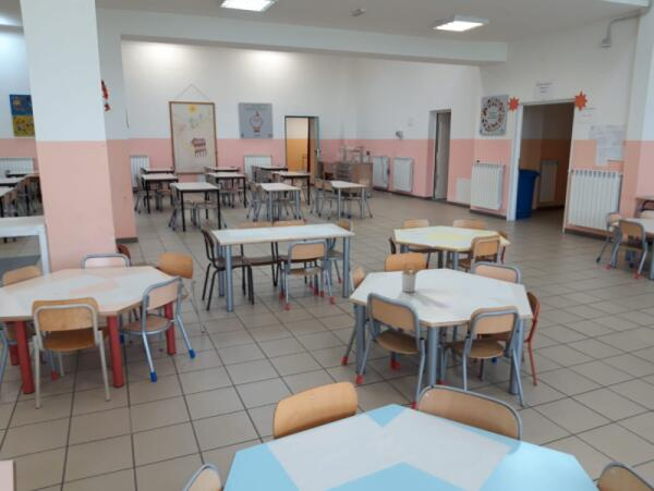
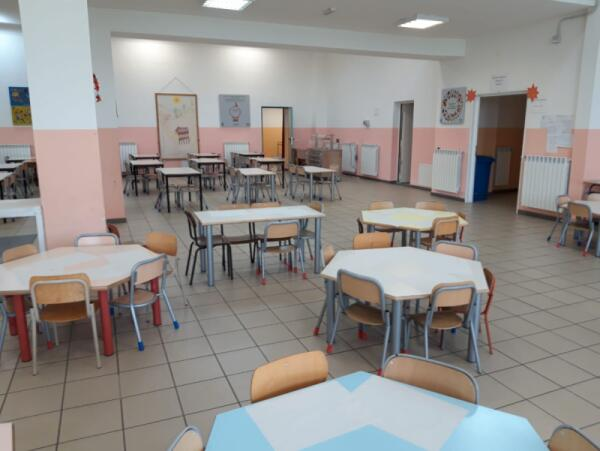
- utensil holder [400,262,424,293]
